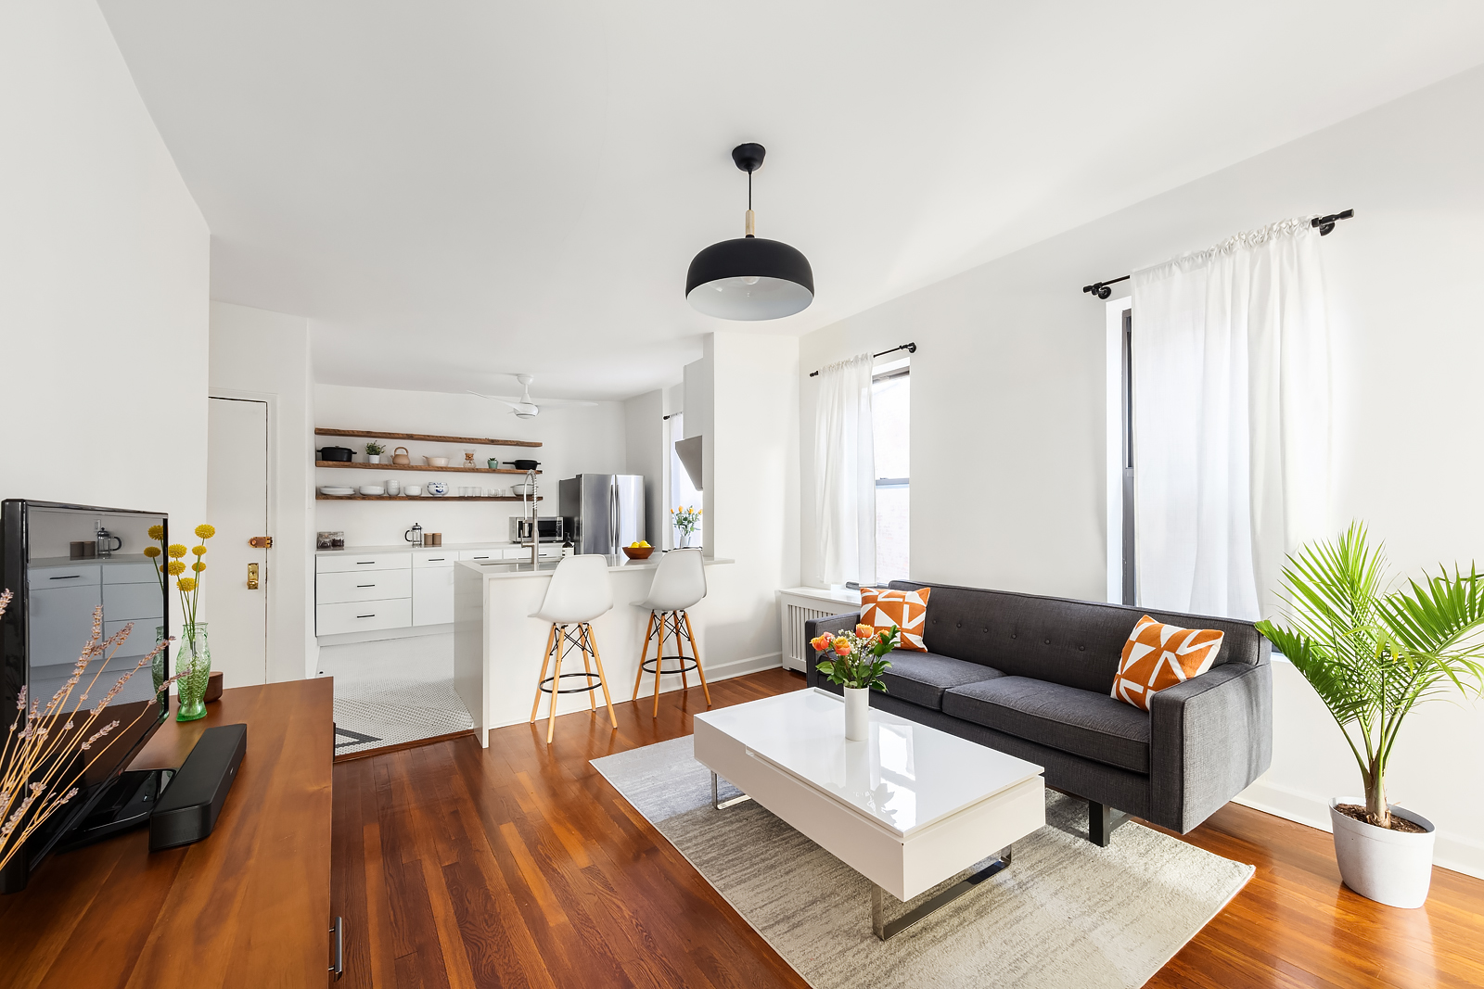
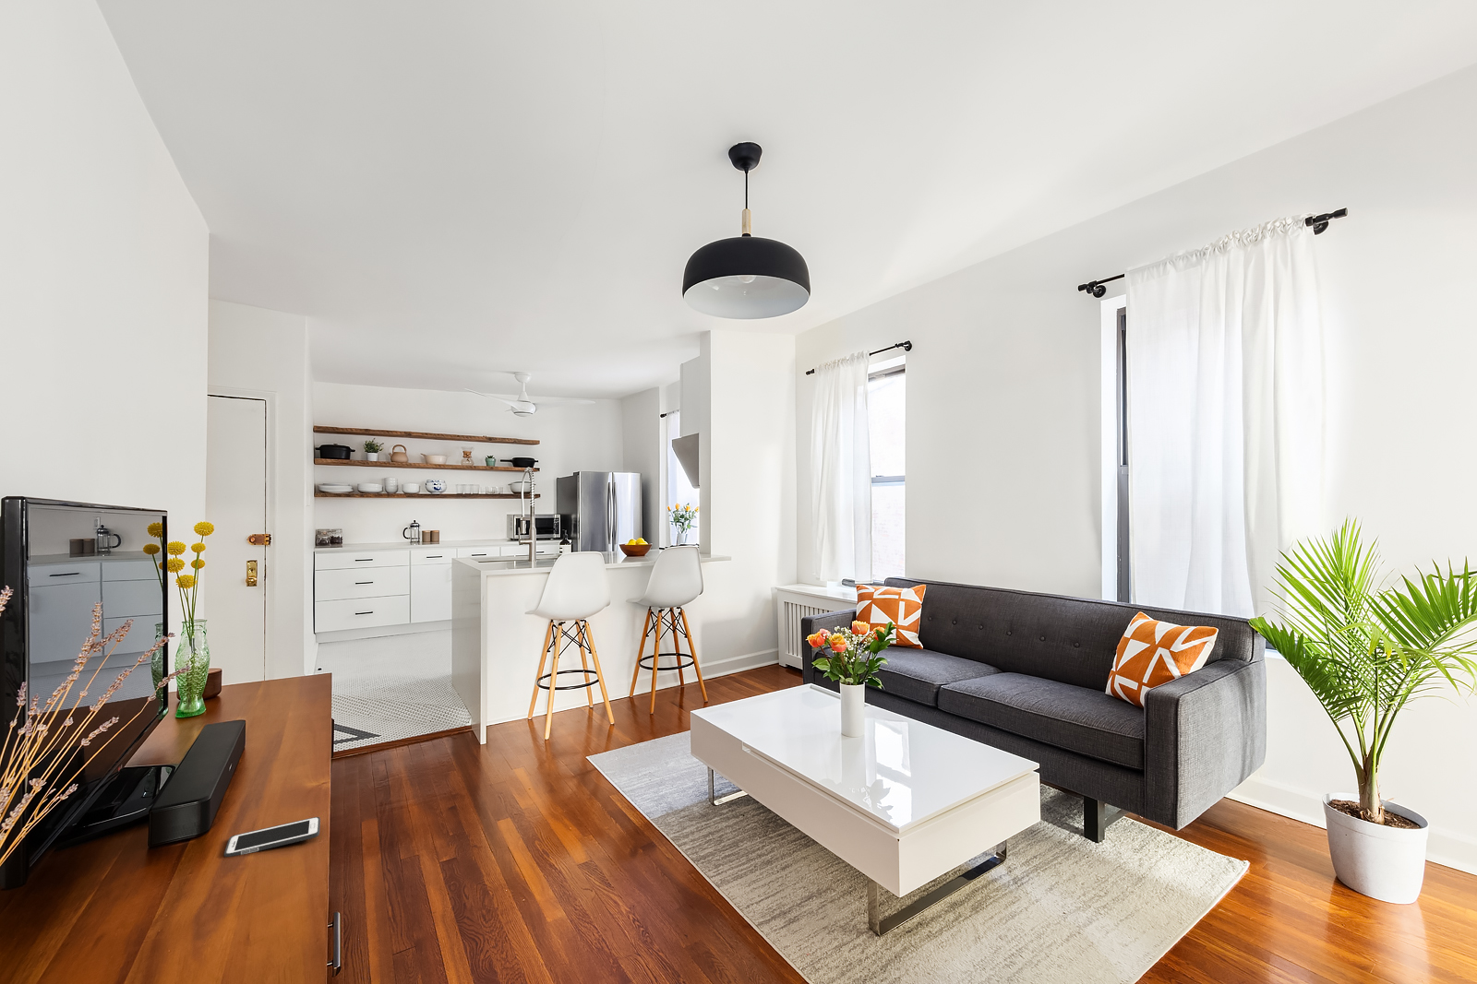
+ cell phone [223,816,321,858]
